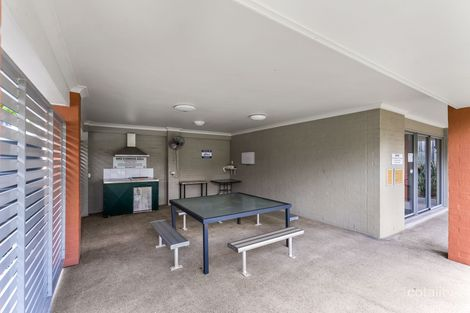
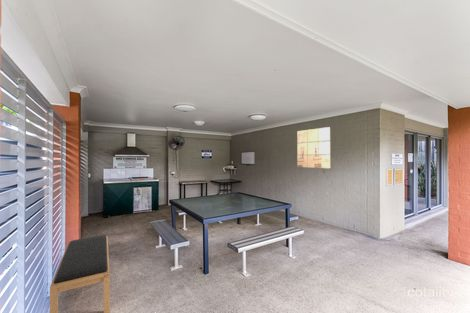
+ wall art [296,126,331,169]
+ bench [49,234,111,313]
